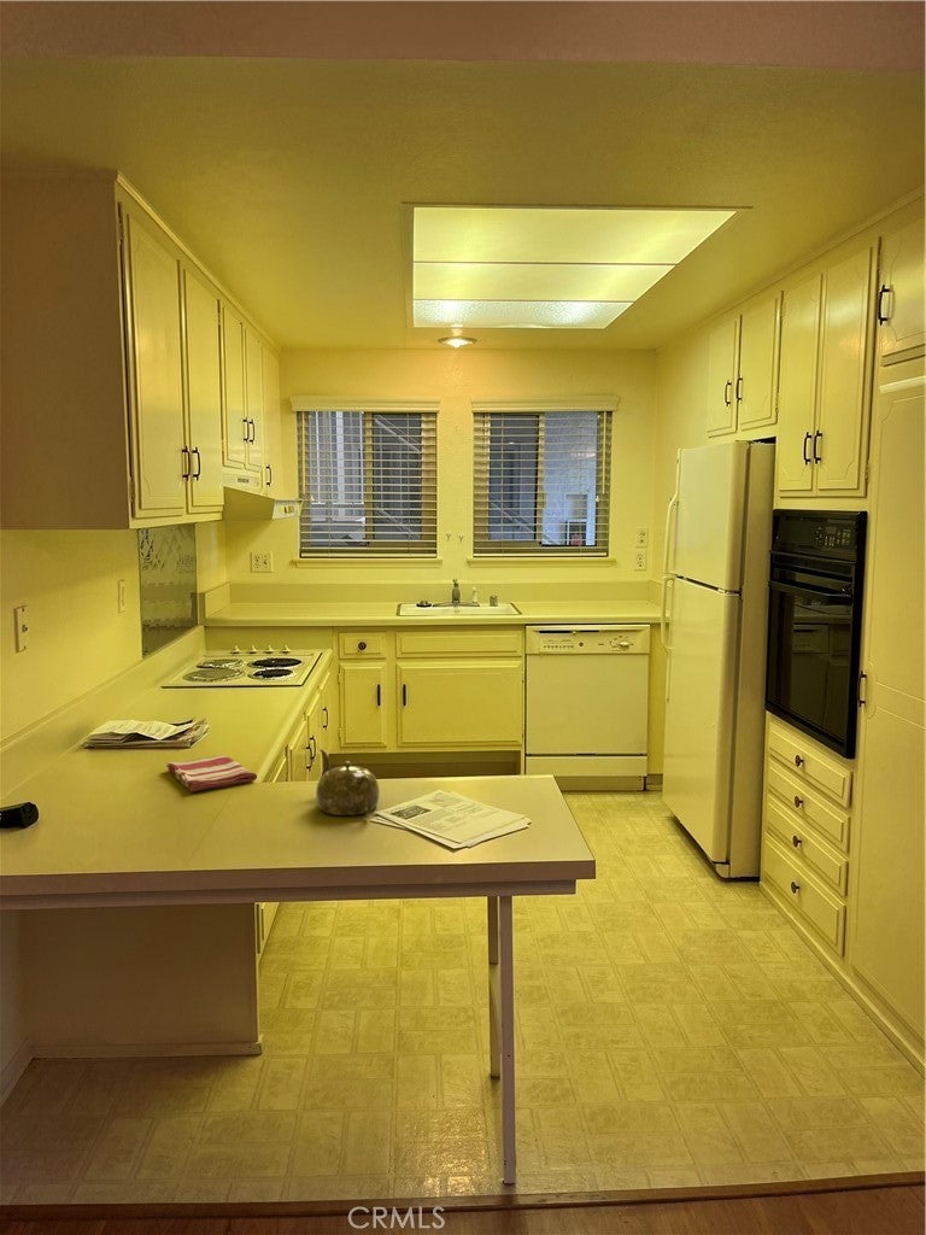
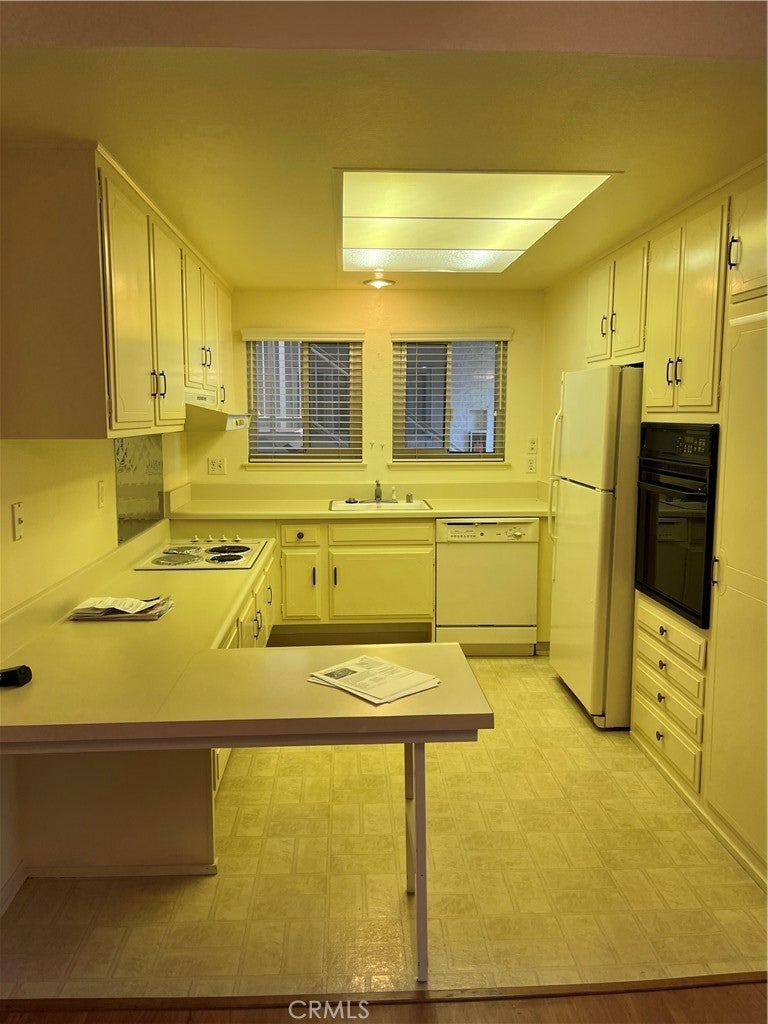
- teapot [315,748,381,816]
- dish towel [165,754,258,792]
